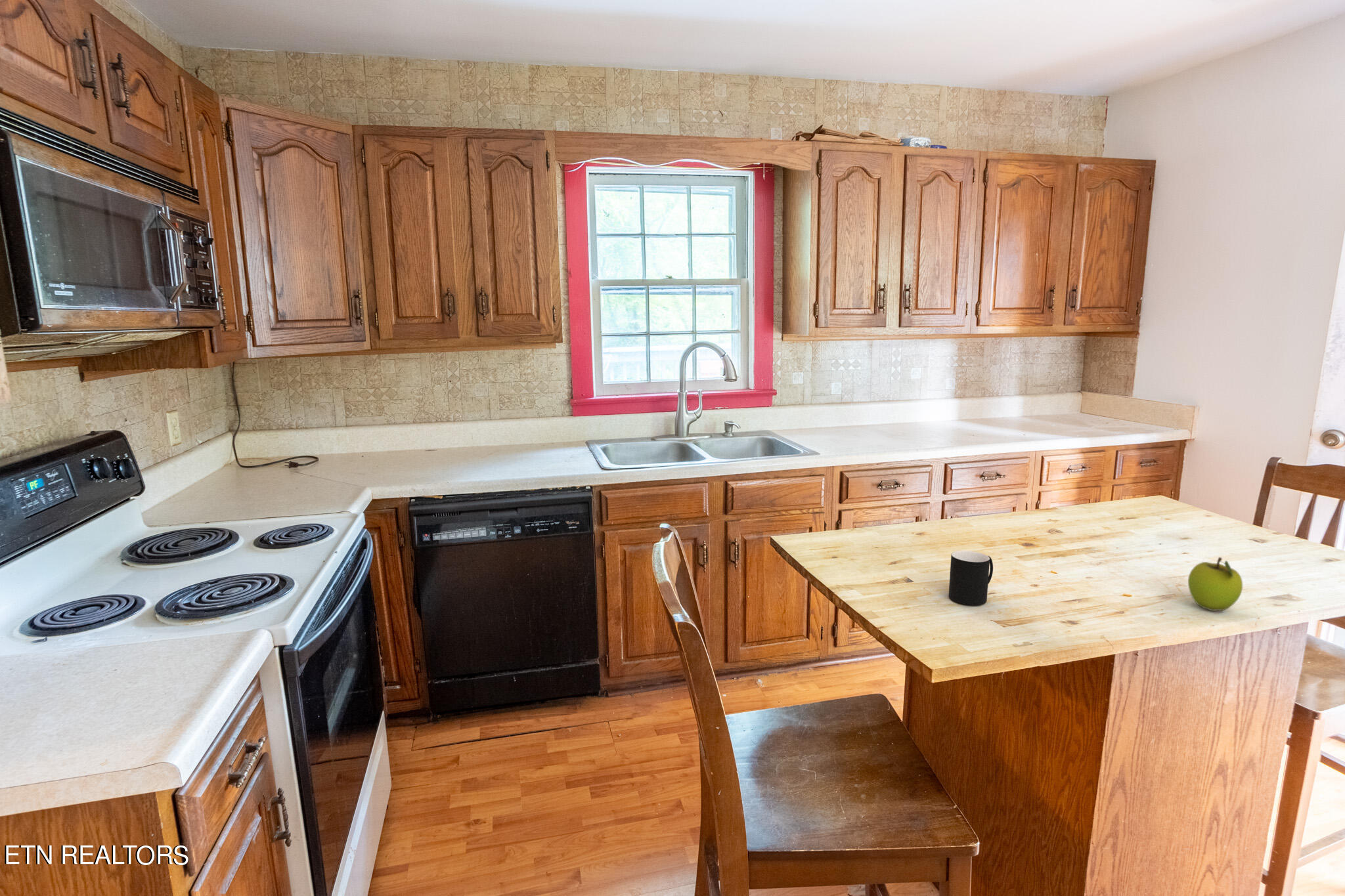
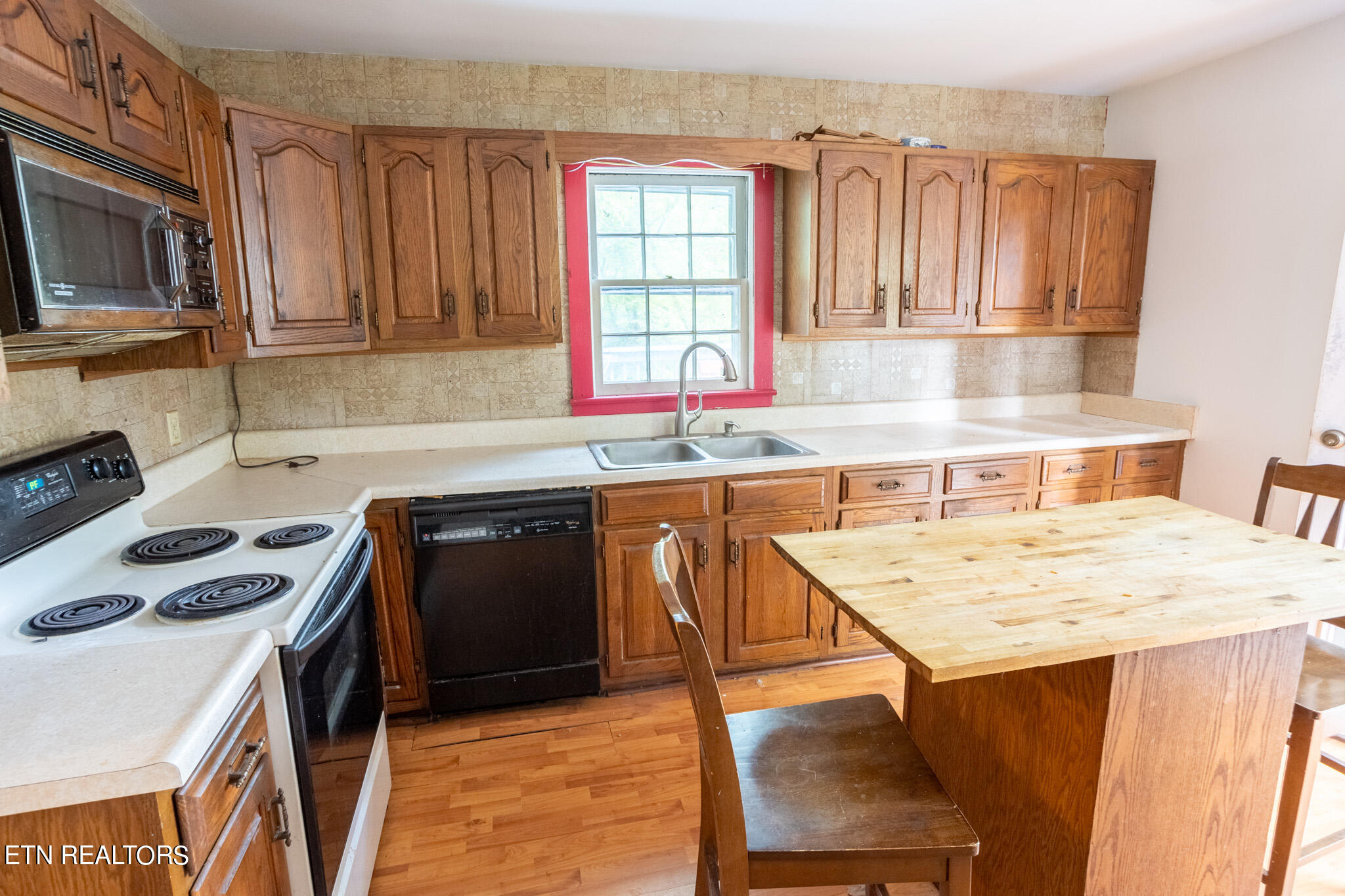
- cup [948,550,994,606]
- fruit [1187,557,1243,612]
